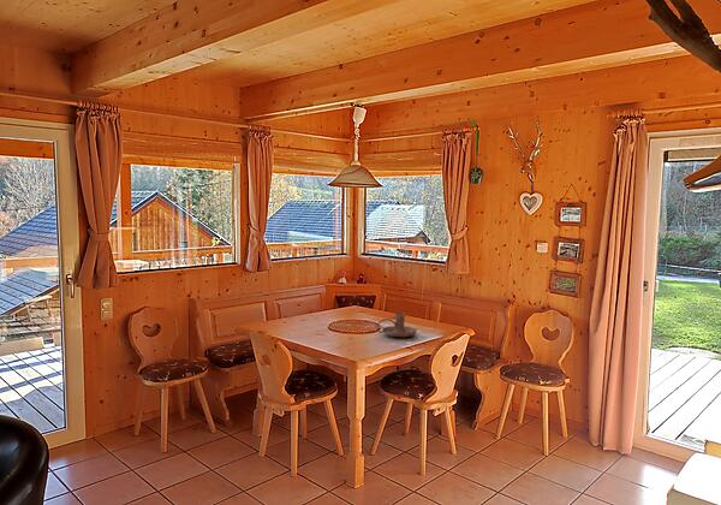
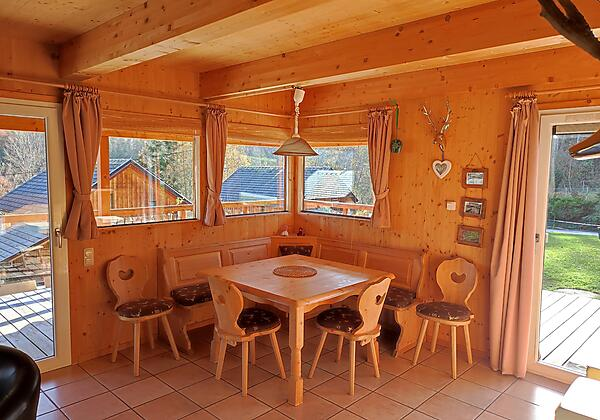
- candle holder [375,311,418,338]
